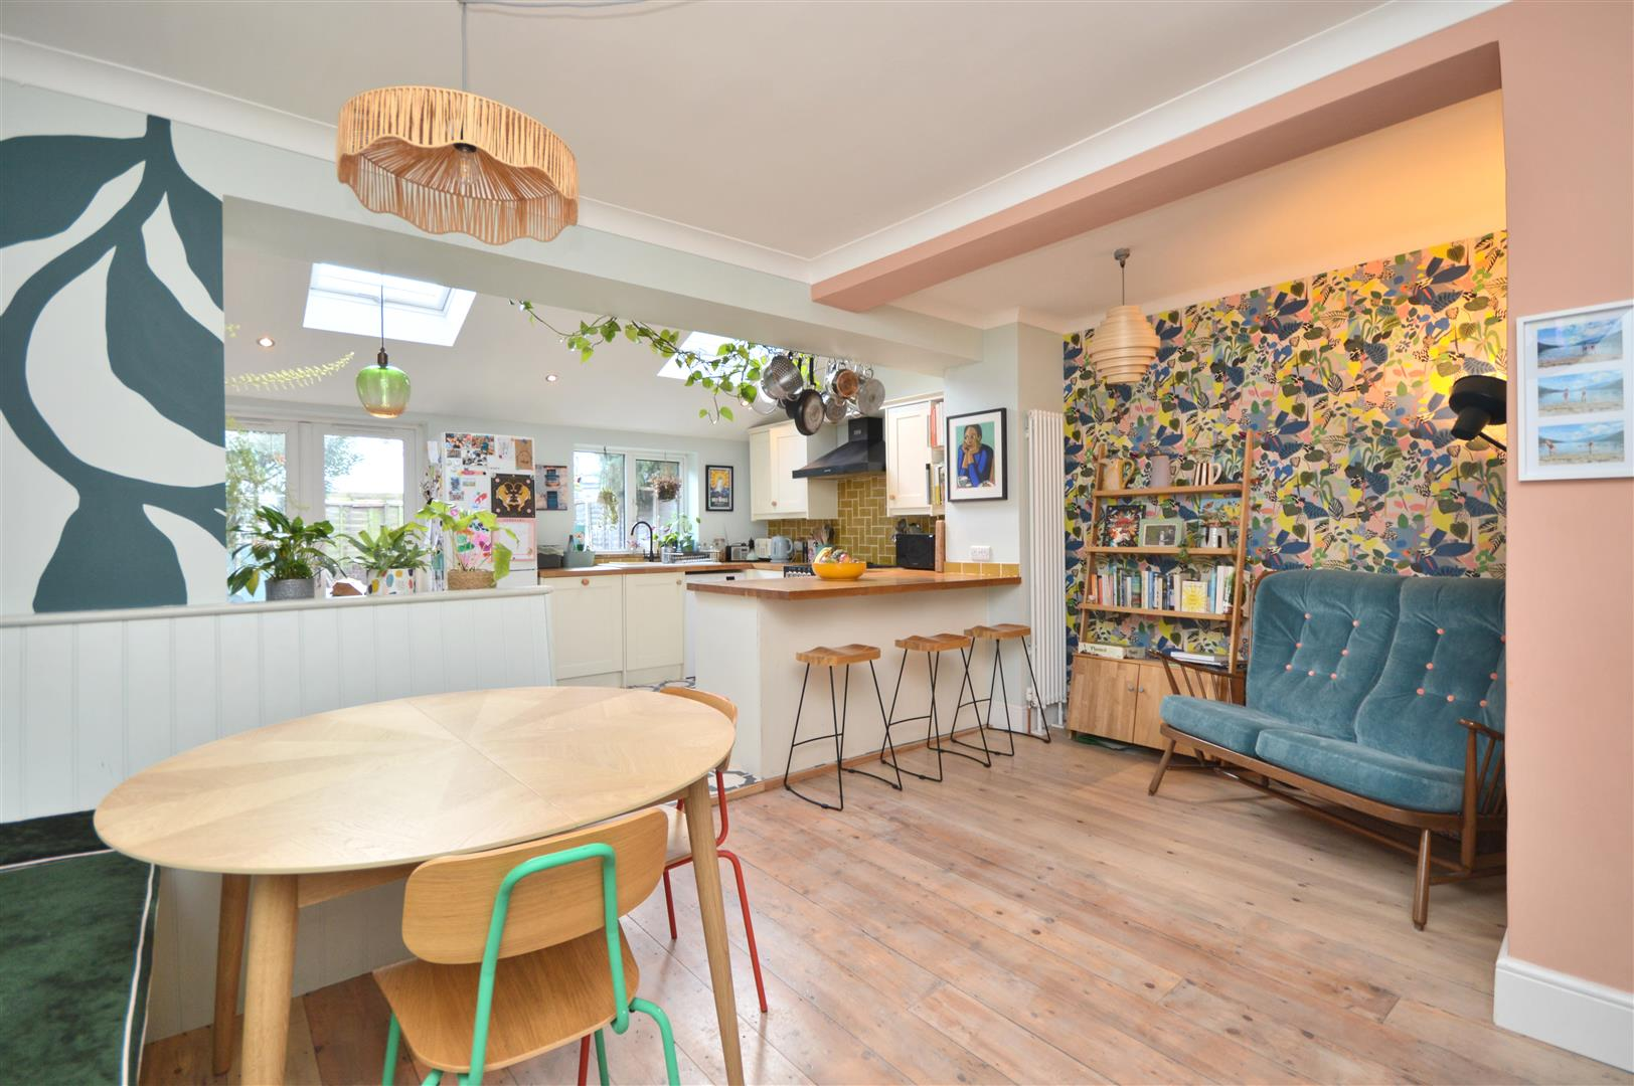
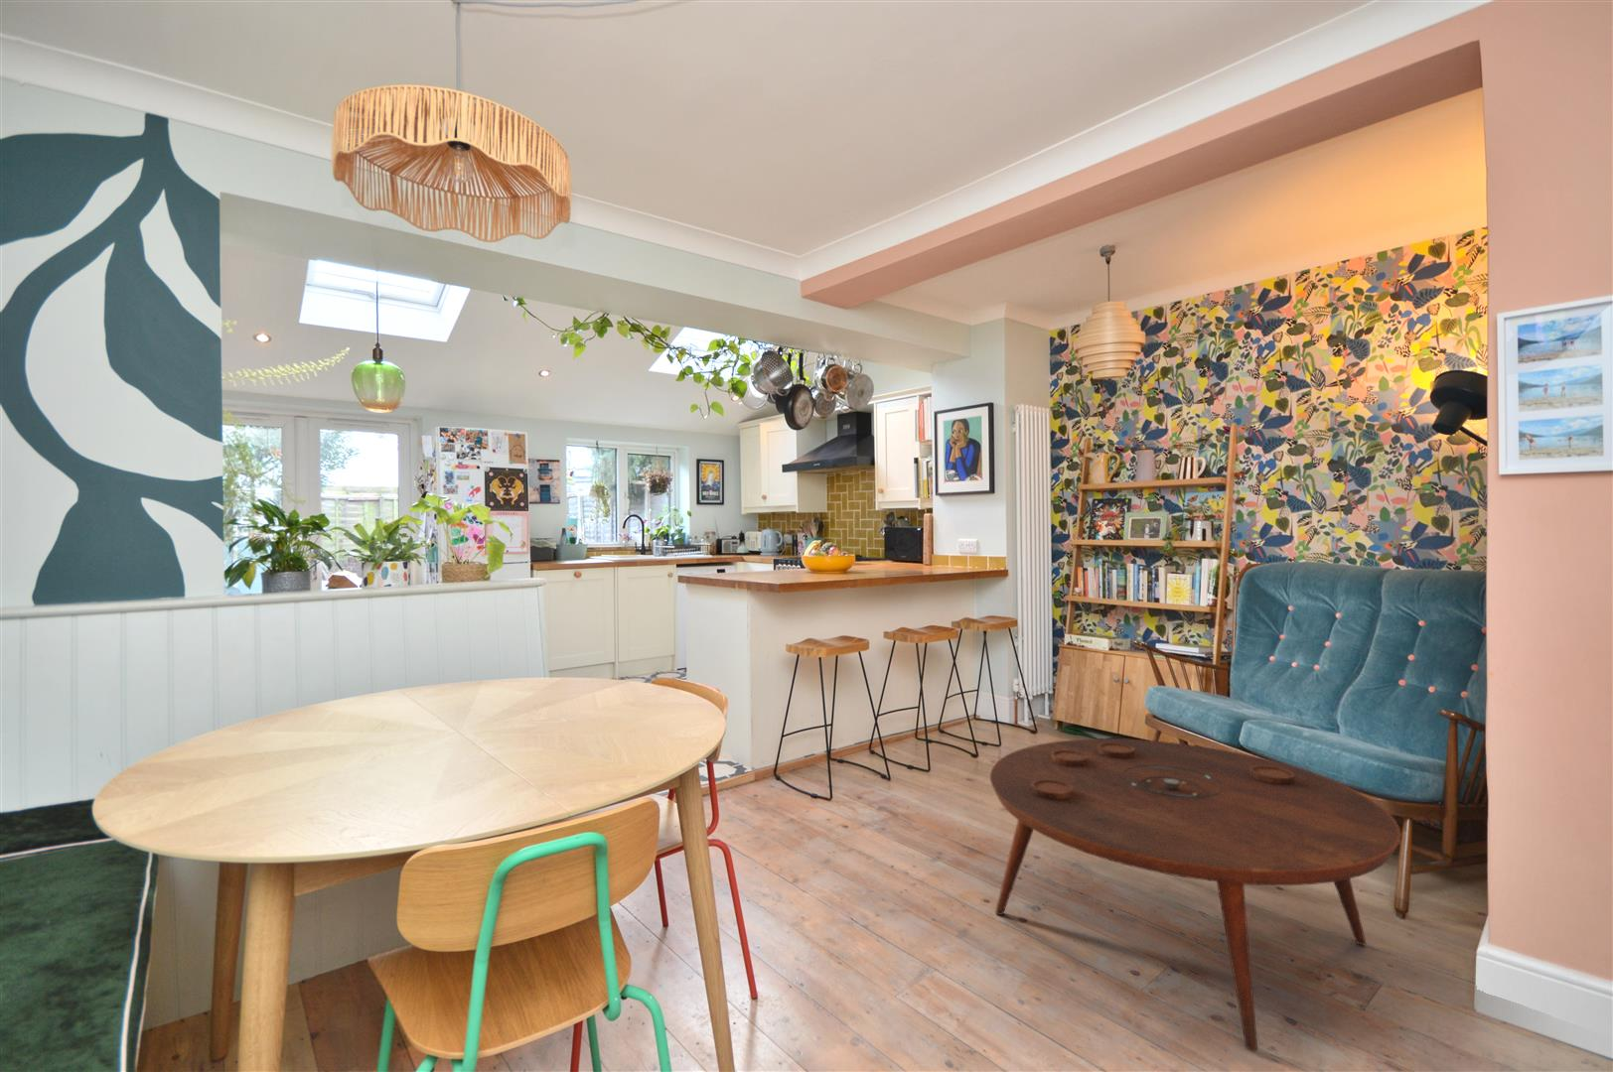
+ coffee table [990,737,1402,1052]
